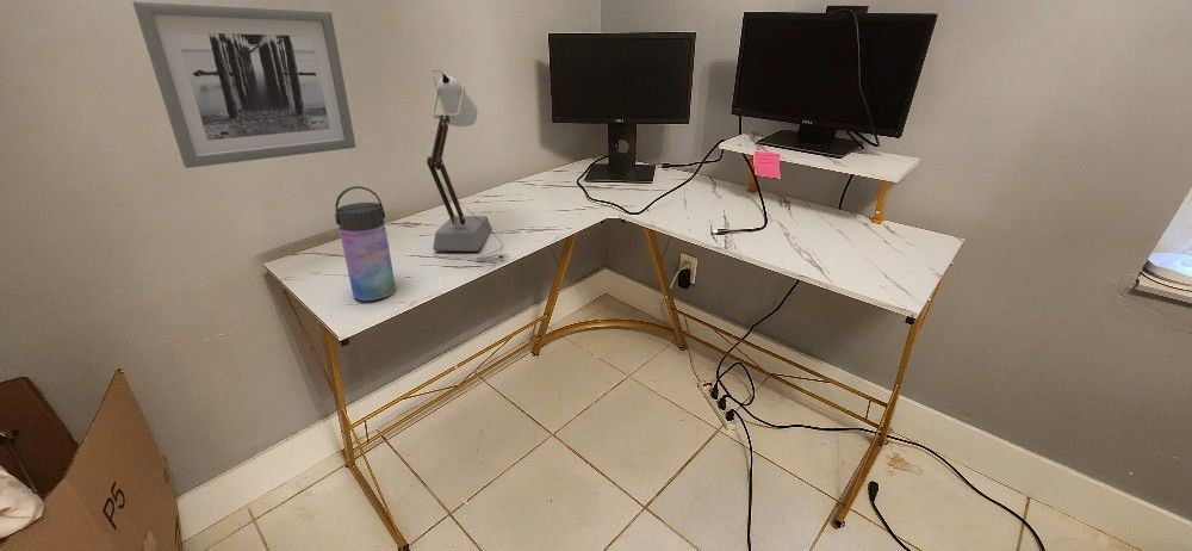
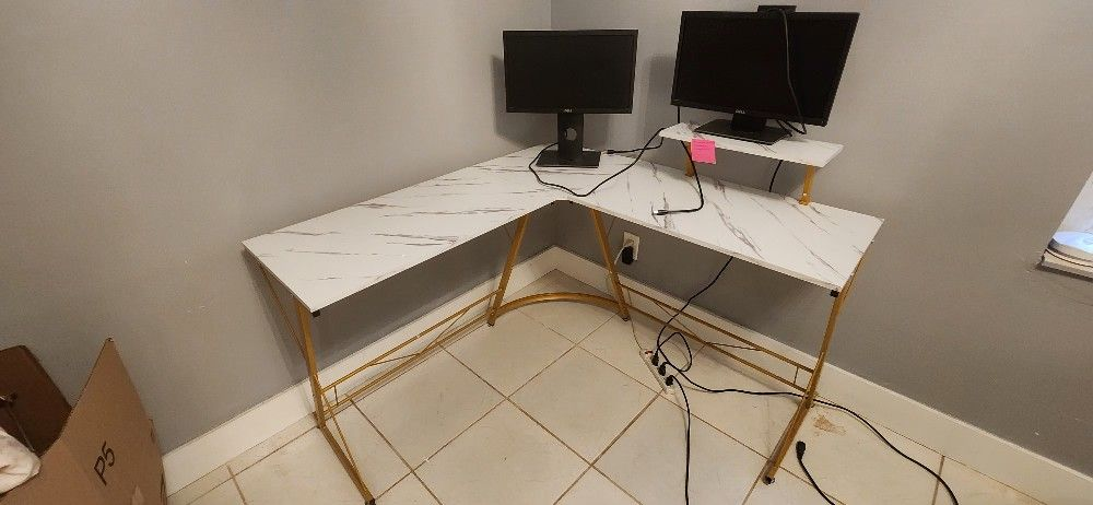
- desk lamp [426,69,510,265]
- wall art [132,0,356,169]
- water bottle [334,185,397,302]
